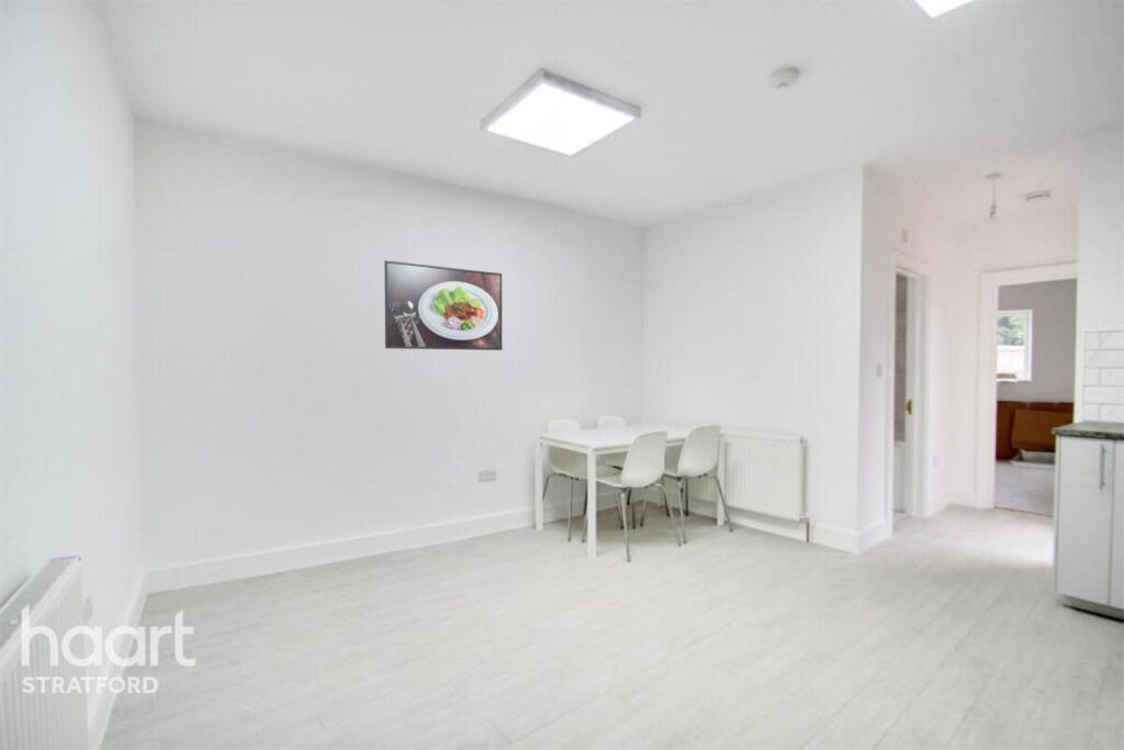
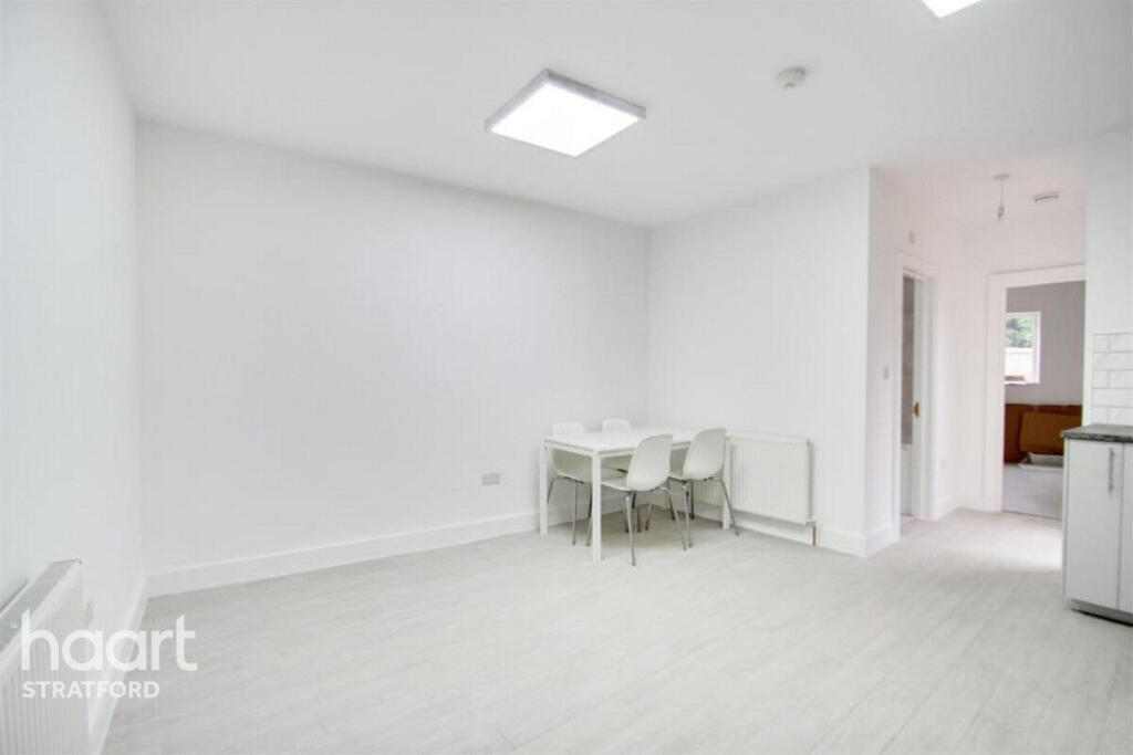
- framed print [383,259,503,351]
